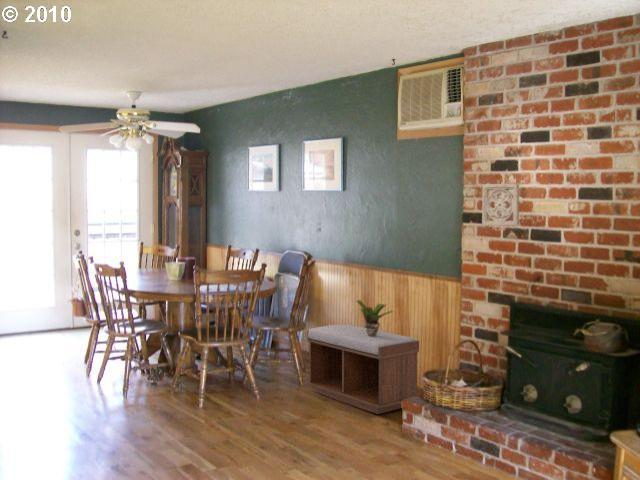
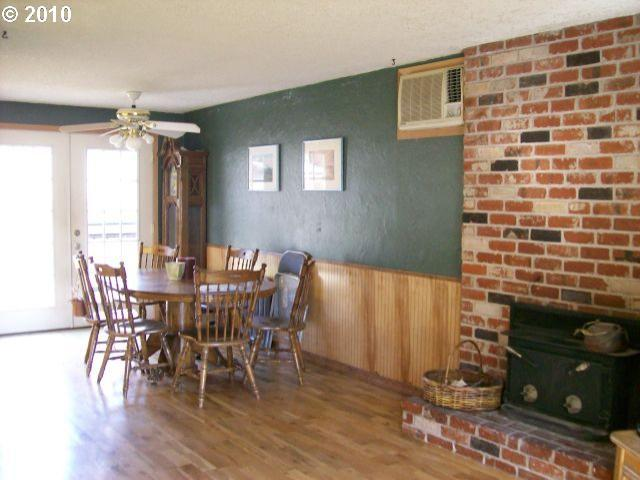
- potted plant [356,299,395,336]
- bench [306,324,420,415]
- wall ornament [481,182,520,228]
